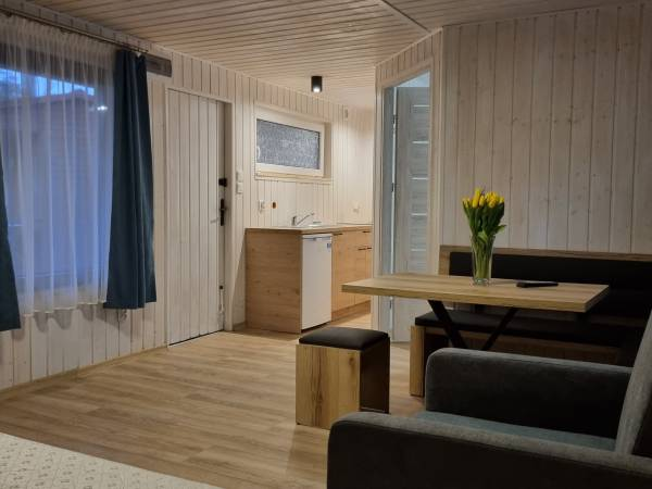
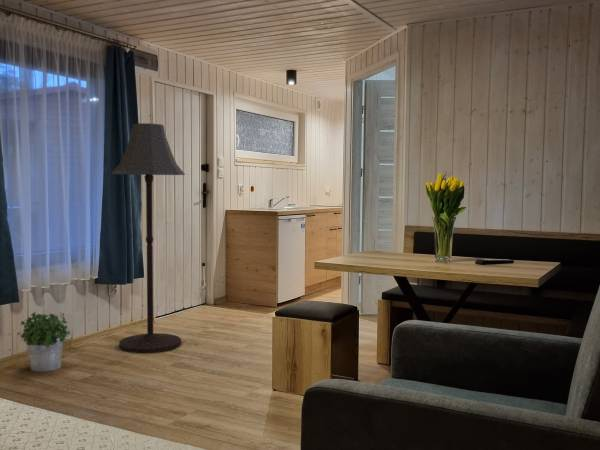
+ potted plant [16,311,71,372]
+ floor lamp [110,122,186,354]
